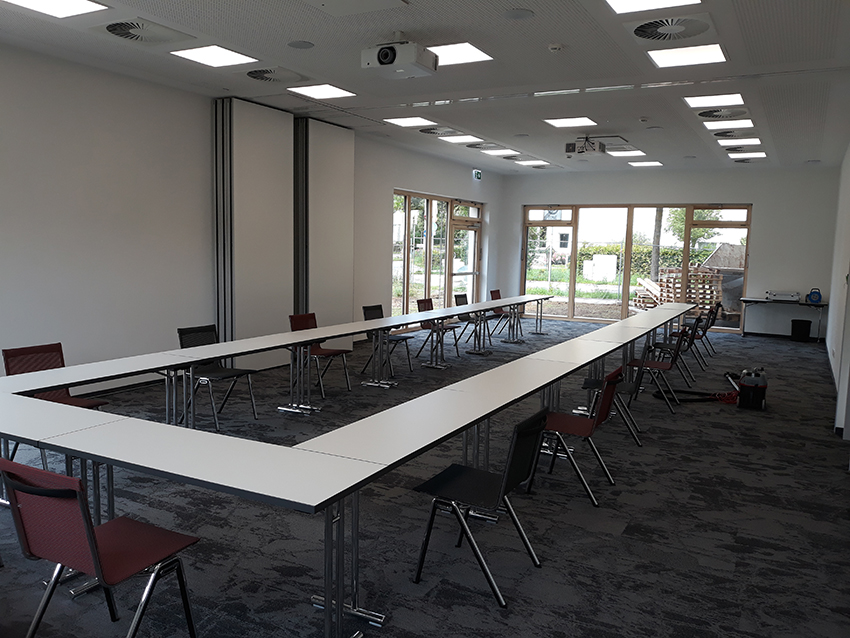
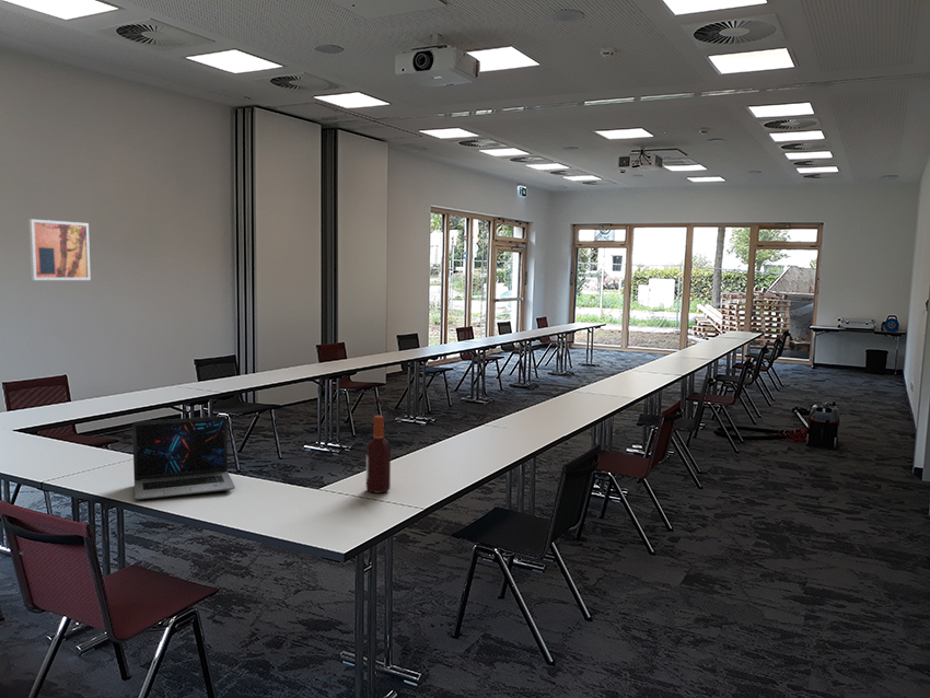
+ wall art [27,218,92,281]
+ laptop [131,415,236,501]
+ bottle [365,415,392,495]
